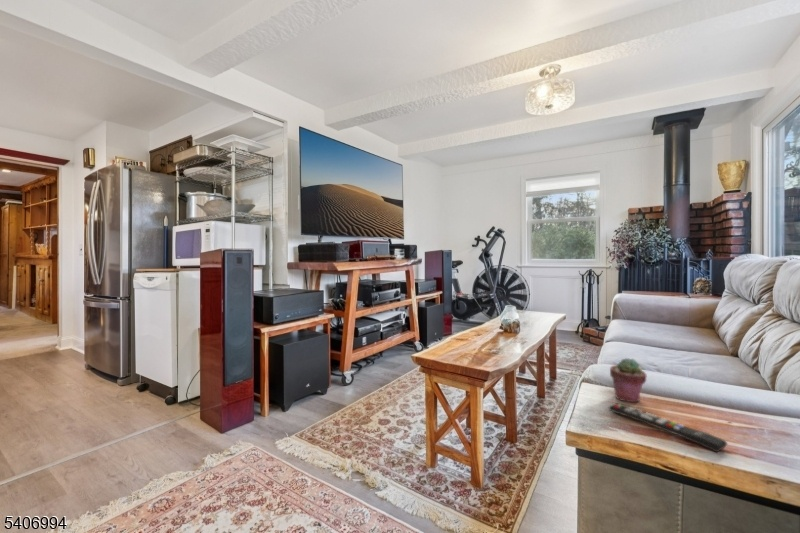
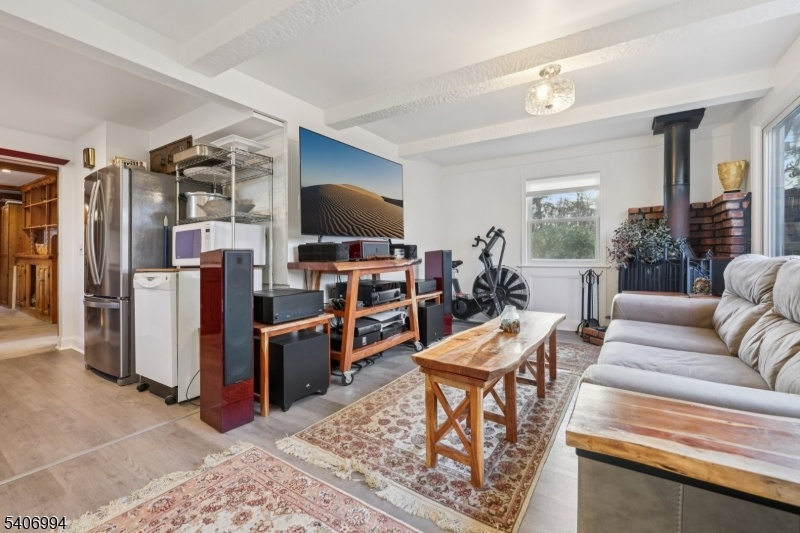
- remote control [608,402,729,453]
- potted succulent [609,357,648,403]
